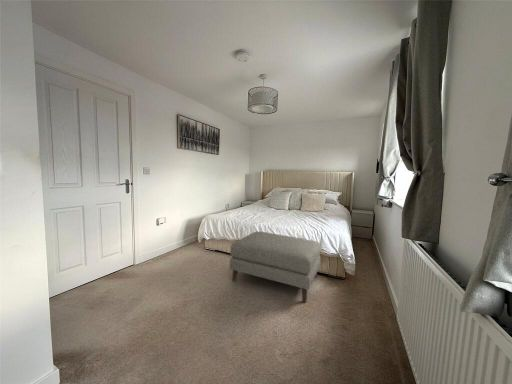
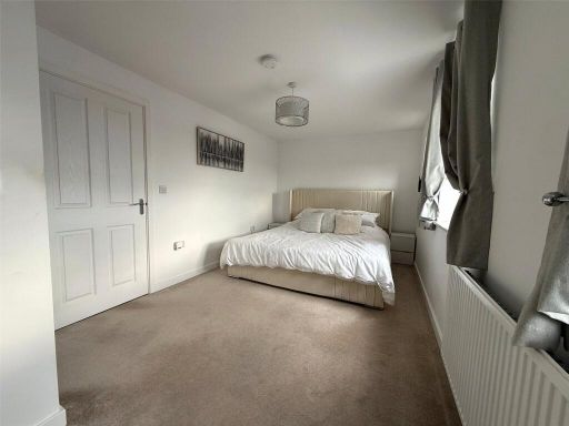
- ottoman [229,230,322,303]
